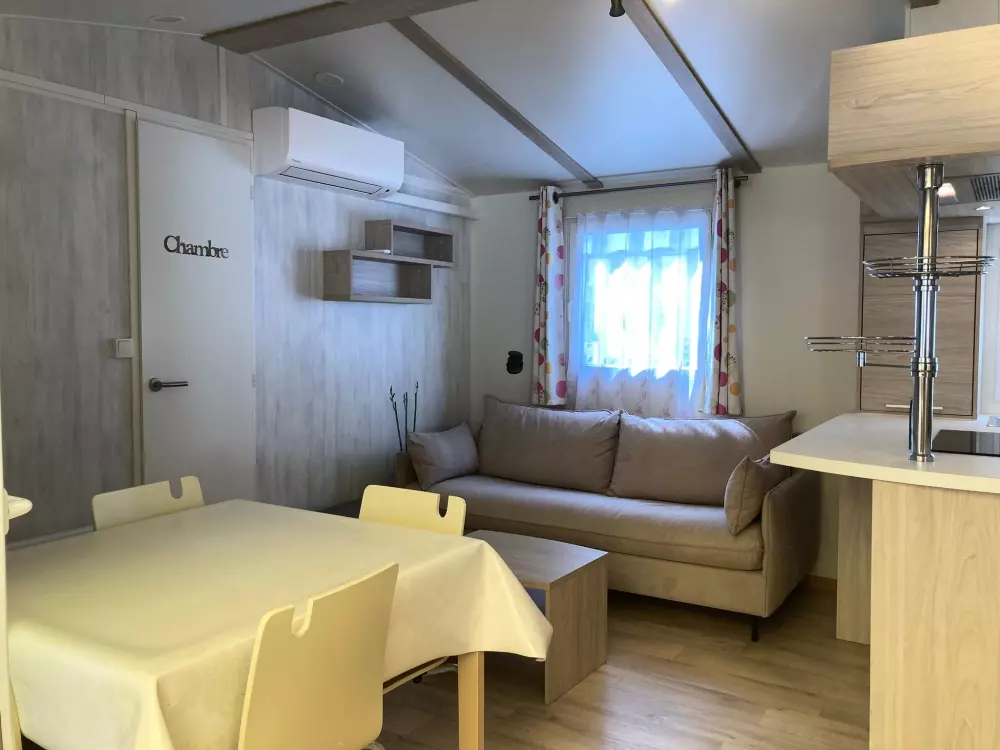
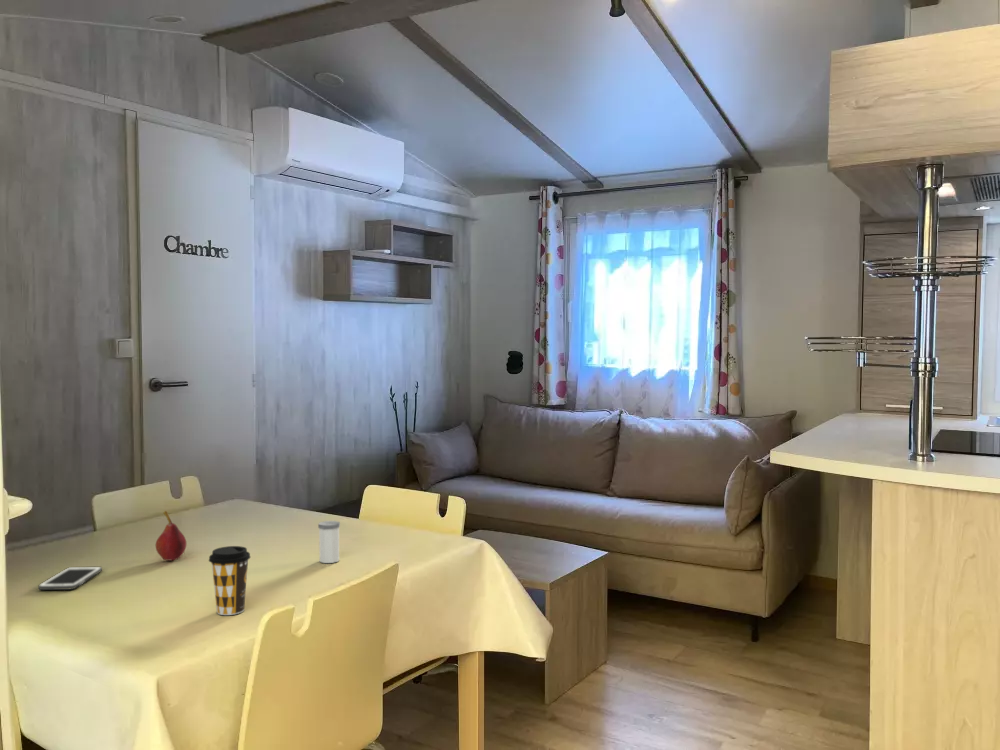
+ salt shaker [317,520,341,564]
+ coffee cup [208,545,251,616]
+ fruit [155,510,187,561]
+ cell phone [37,566,103,591]
